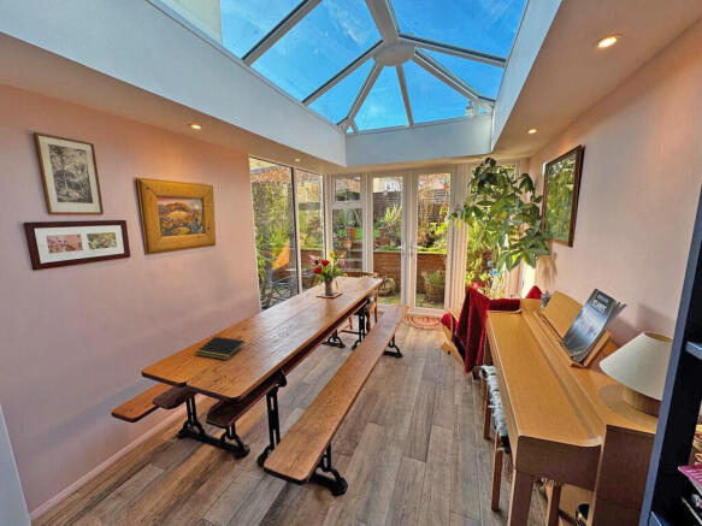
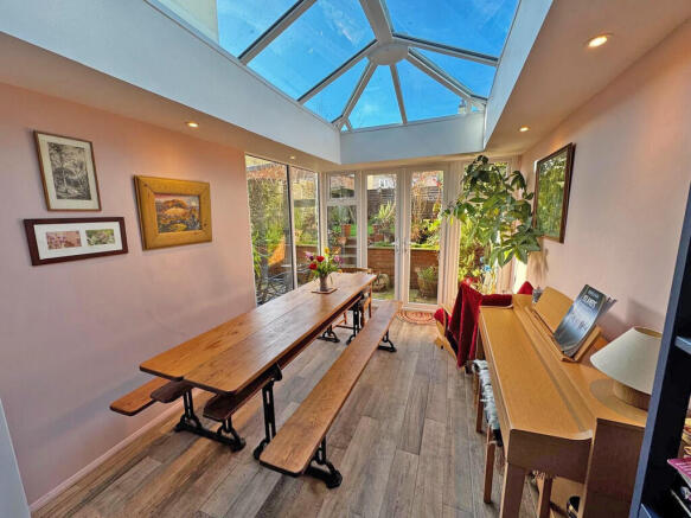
- notepad [194,336,246,361]
